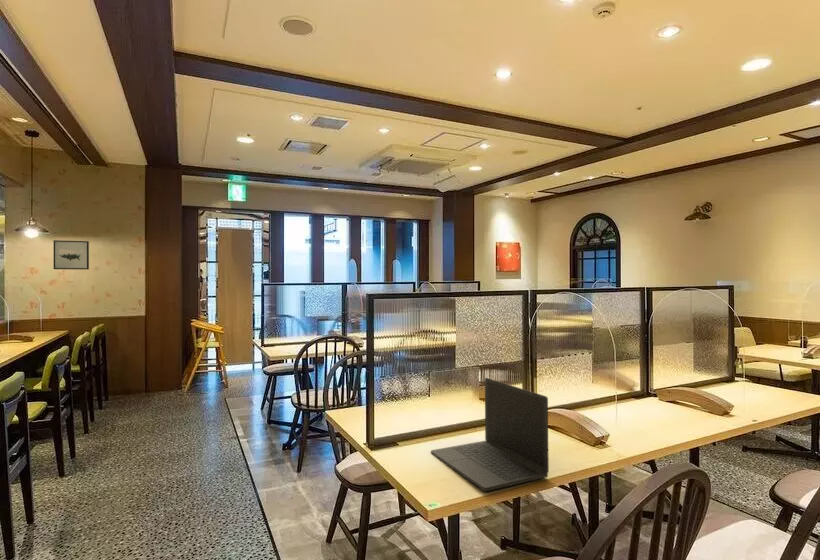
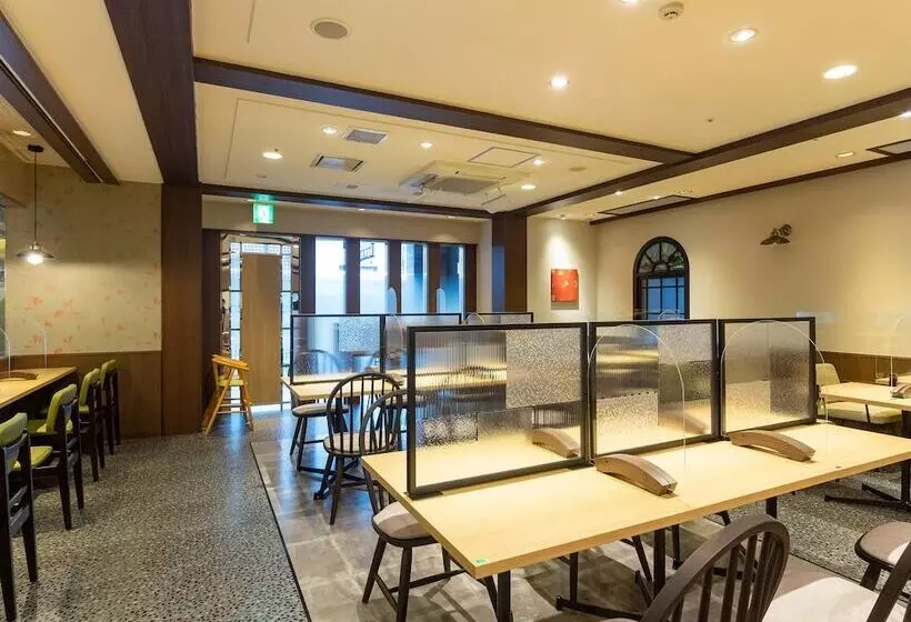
- wall art [53,239,90,271]
- laptop [430,377,550,492]
